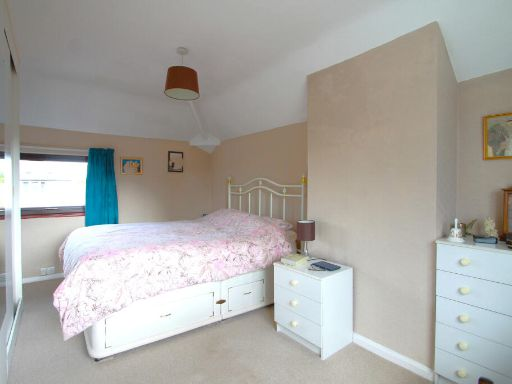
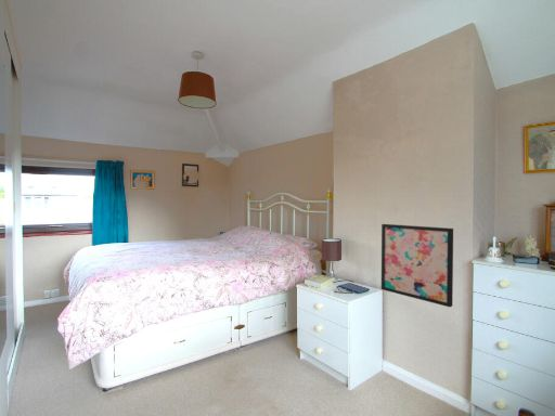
+ wall art [380,223,454,308]
